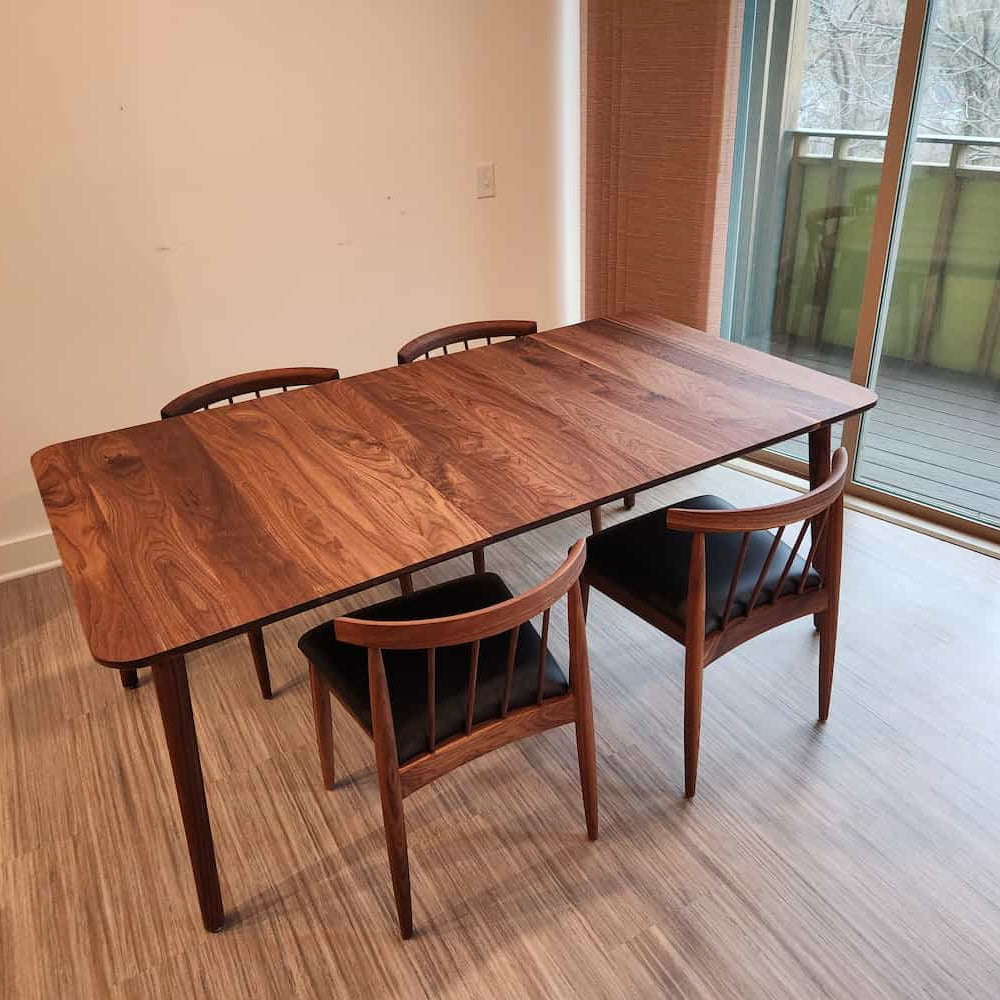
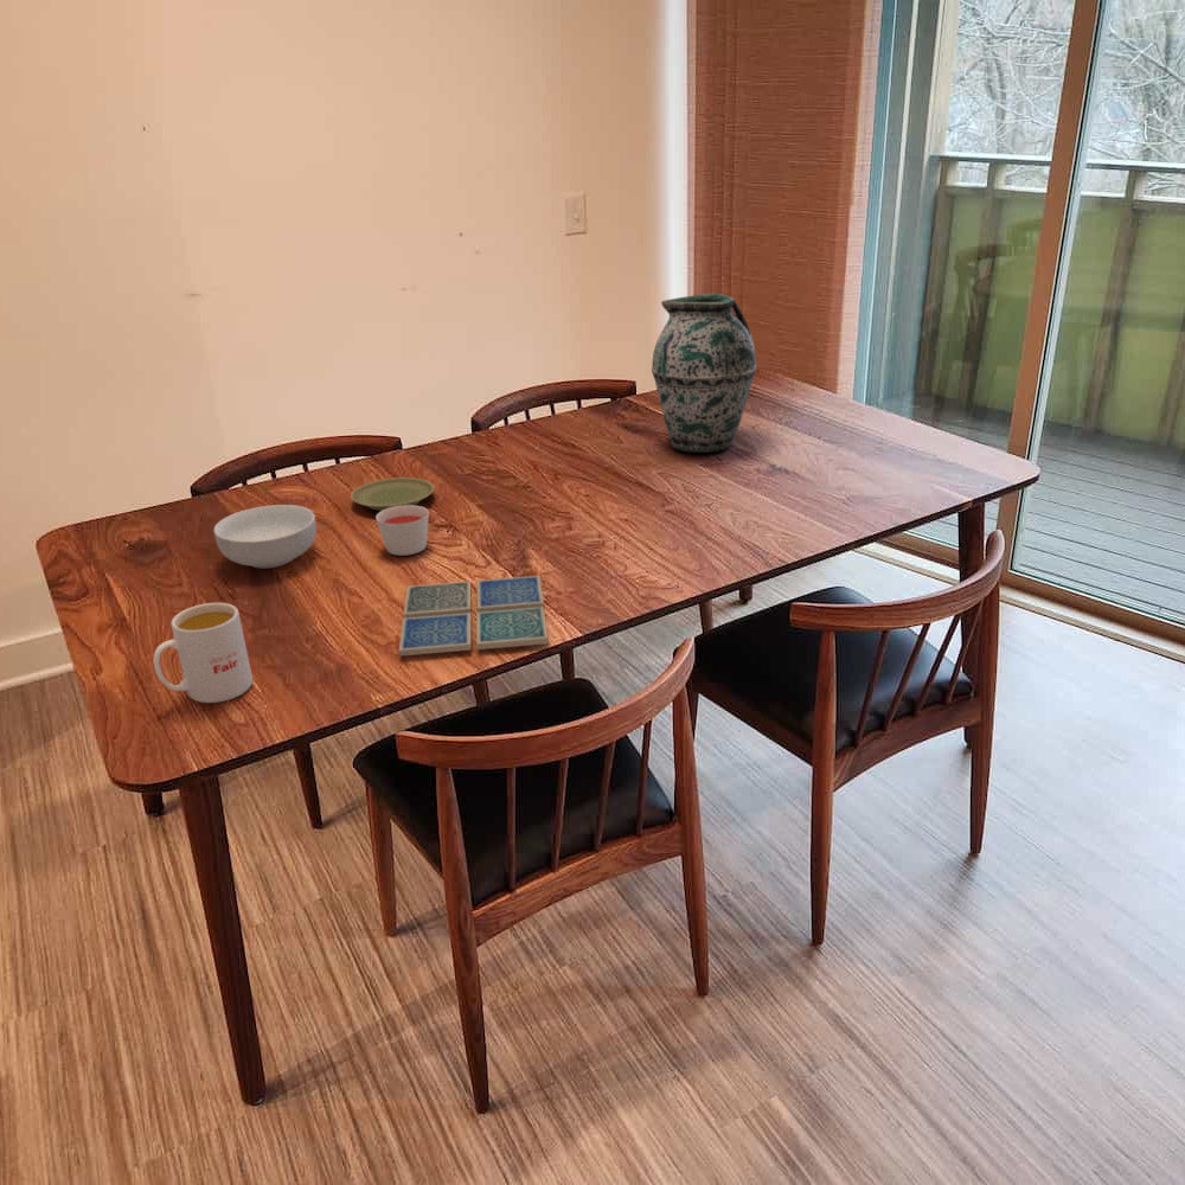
+ candle [374,505,430,557]
+ vase [651,293,757,454]
+ mug [153,602,254,704]
+ drink coaster [398,575,549,658]
+ plate [350,476,435,512]
+ cereal bowl [213,504,318,569]
